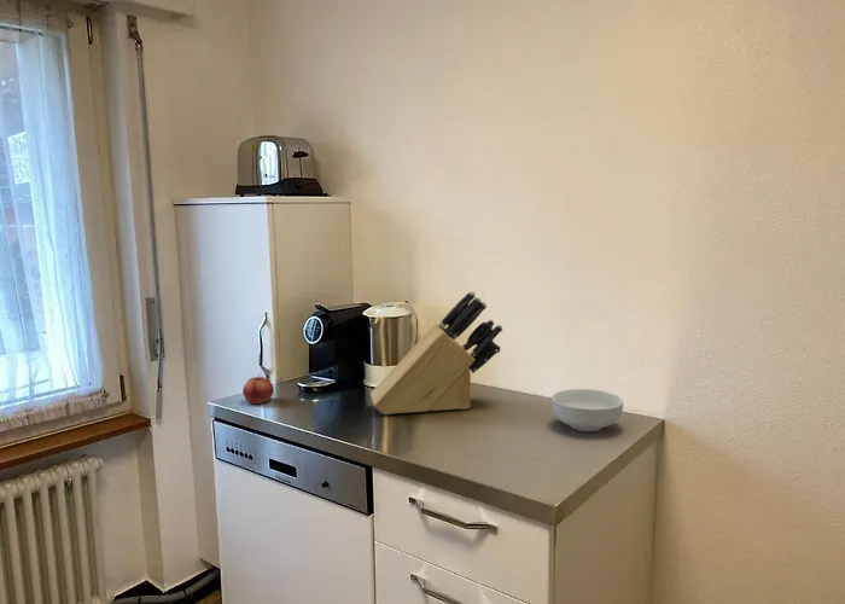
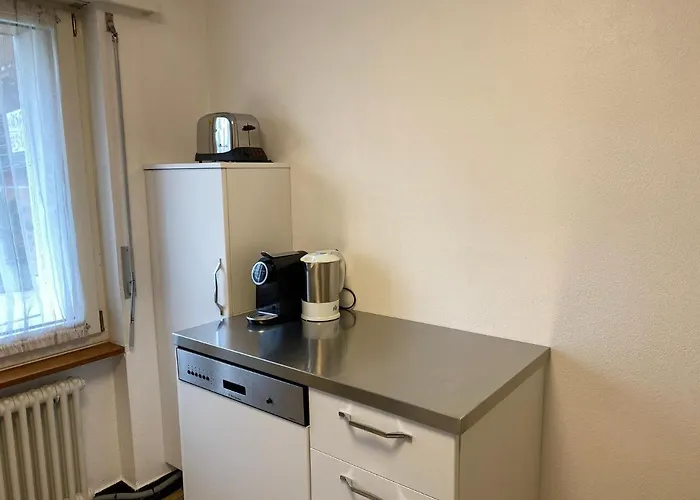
- cereal bowl [550,388,624,432]
- apple [241,373,274,405]
- knife block [369,290,503,416]
